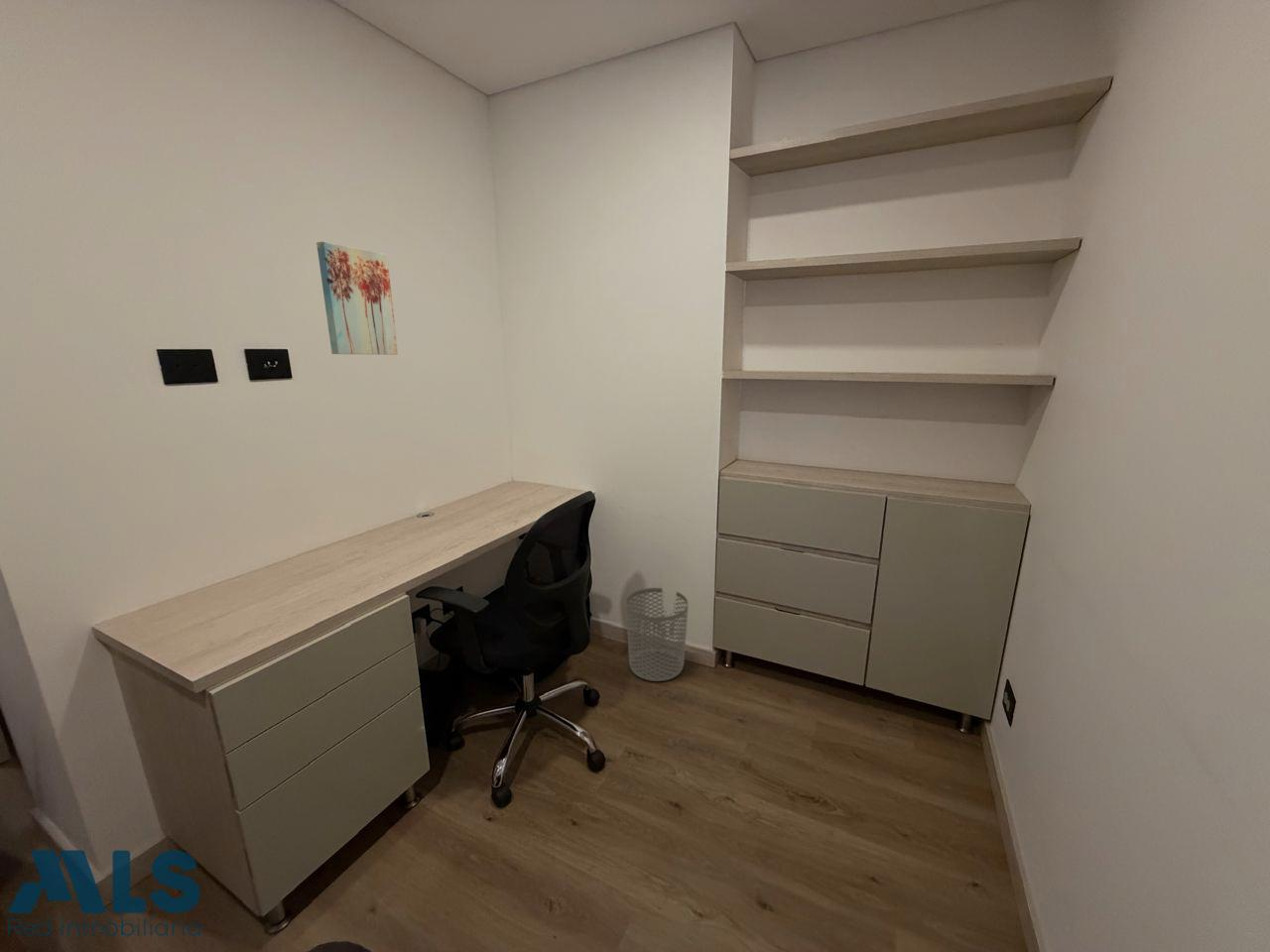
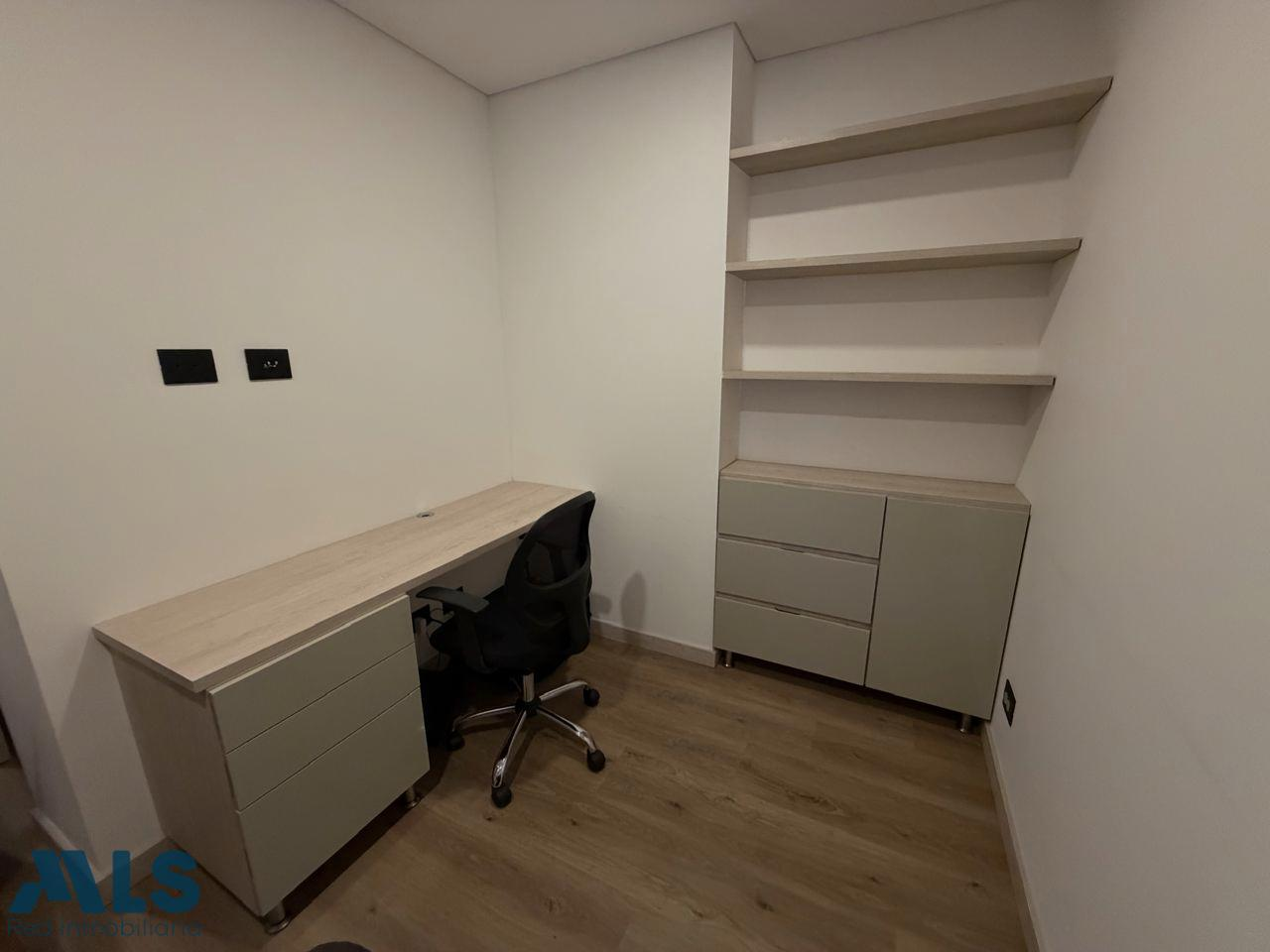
- wall art [316,240,399,356]
- waste bin [625,587,689,682]
